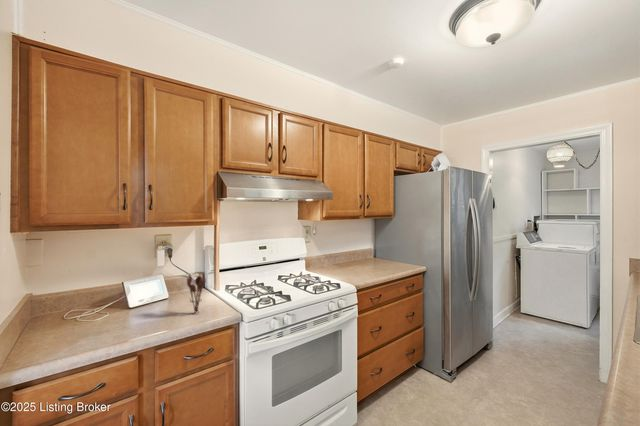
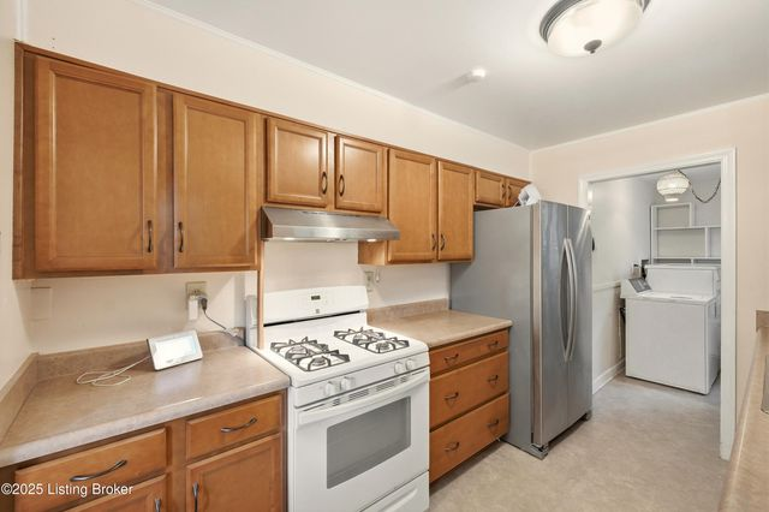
- utensil holder [186,272,207,314]
